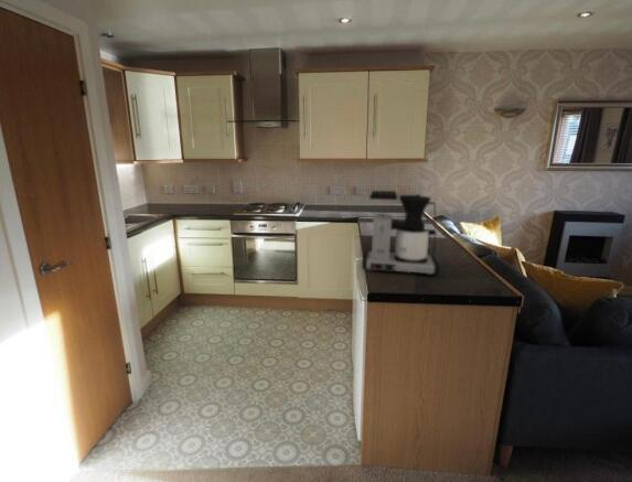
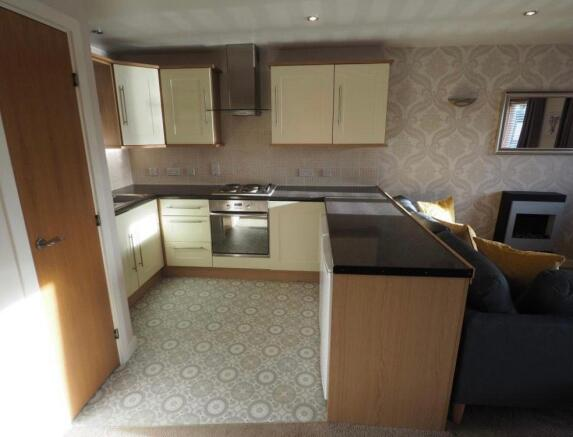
- coffee maker [362,190,440,277]
